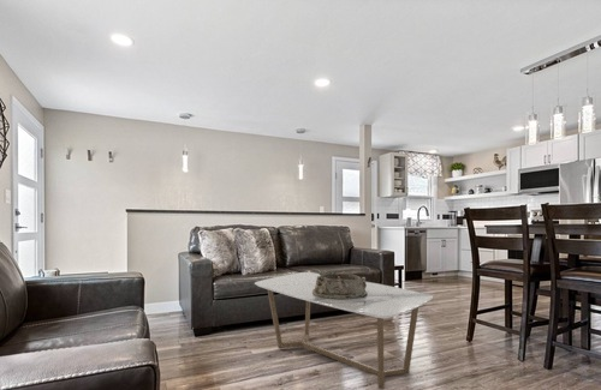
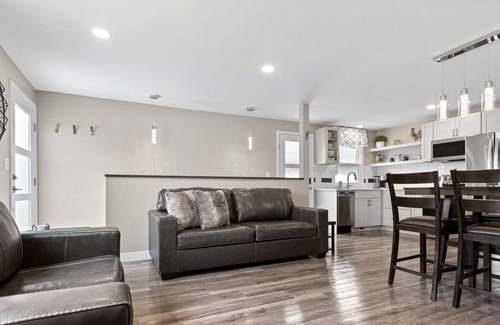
- coffee table [254,271,434,390]
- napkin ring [313,270,368,299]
